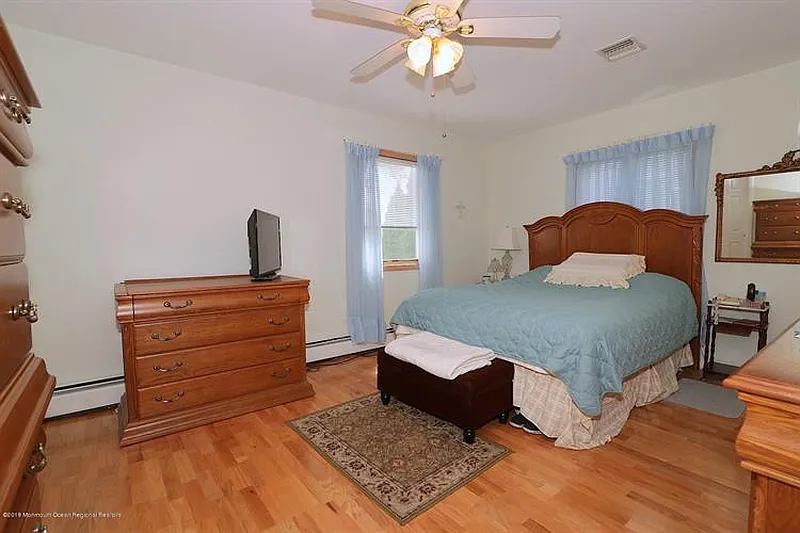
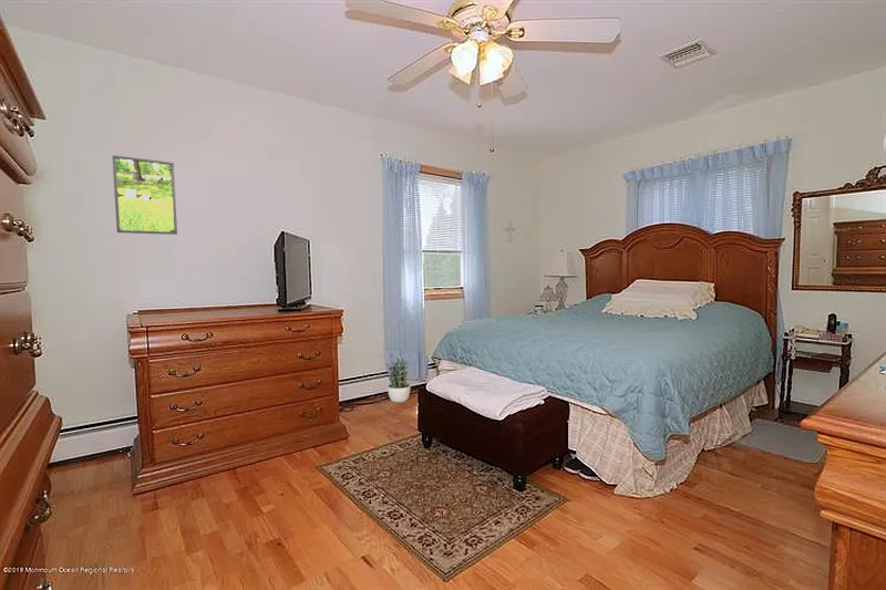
+ potted plant [385,356,411,403]
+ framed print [111,155,178,236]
